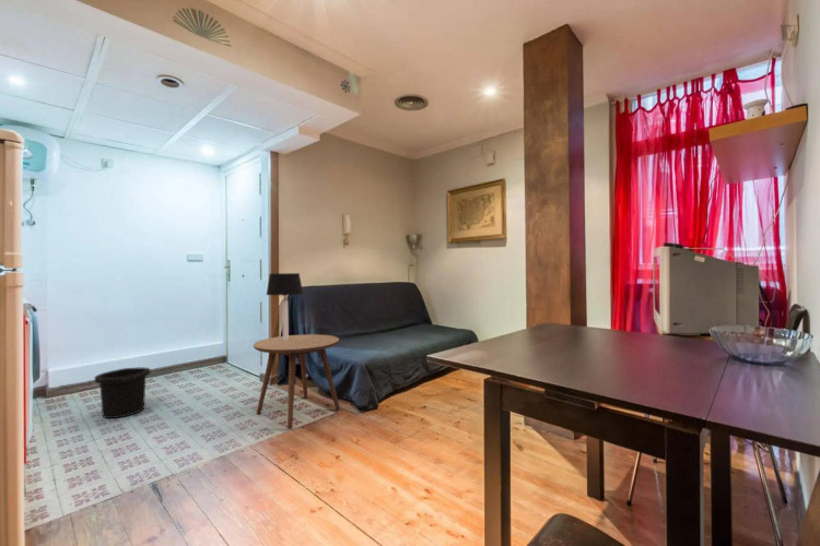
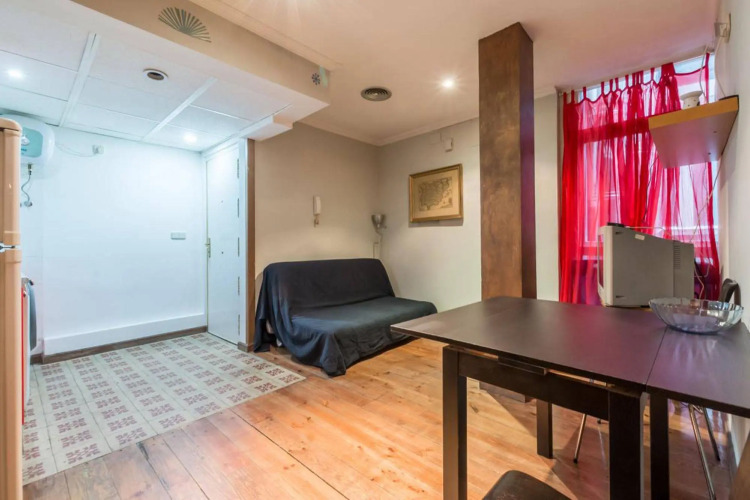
- trash can [93,366,151,419]
- table lamp [265,272,304,341]
- side table [253,333,341,430]
